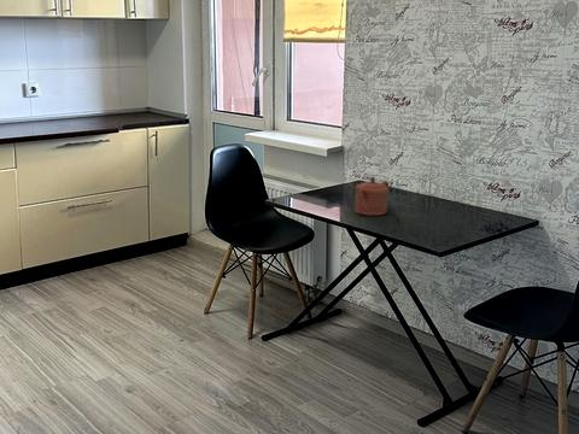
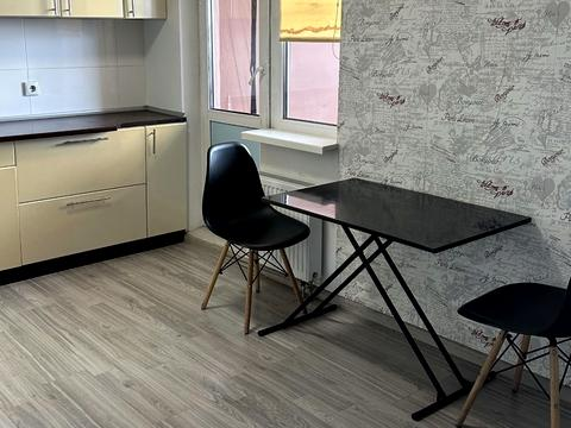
- teapot [353,176,390,217]
